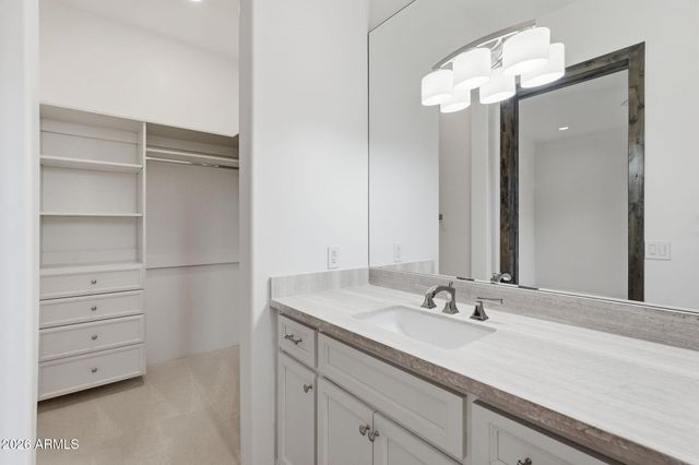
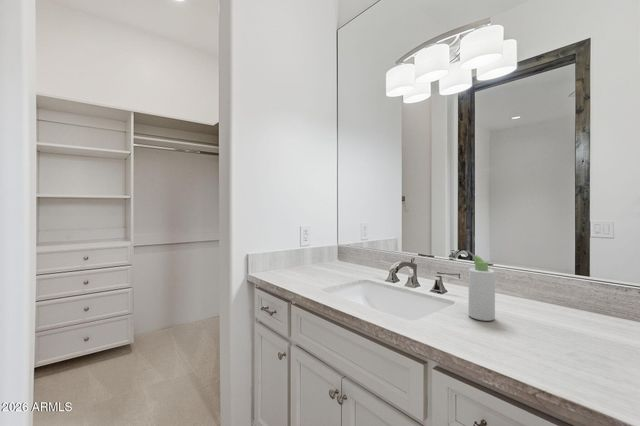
+ bottle [465,249,496,322]
